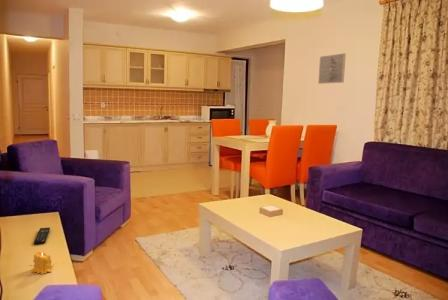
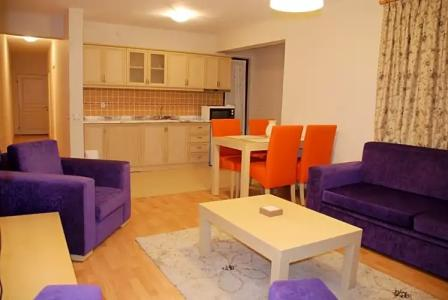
- candle [31,251,54,275]
- remote control [33,226,51,246]
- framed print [317,52,347,85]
